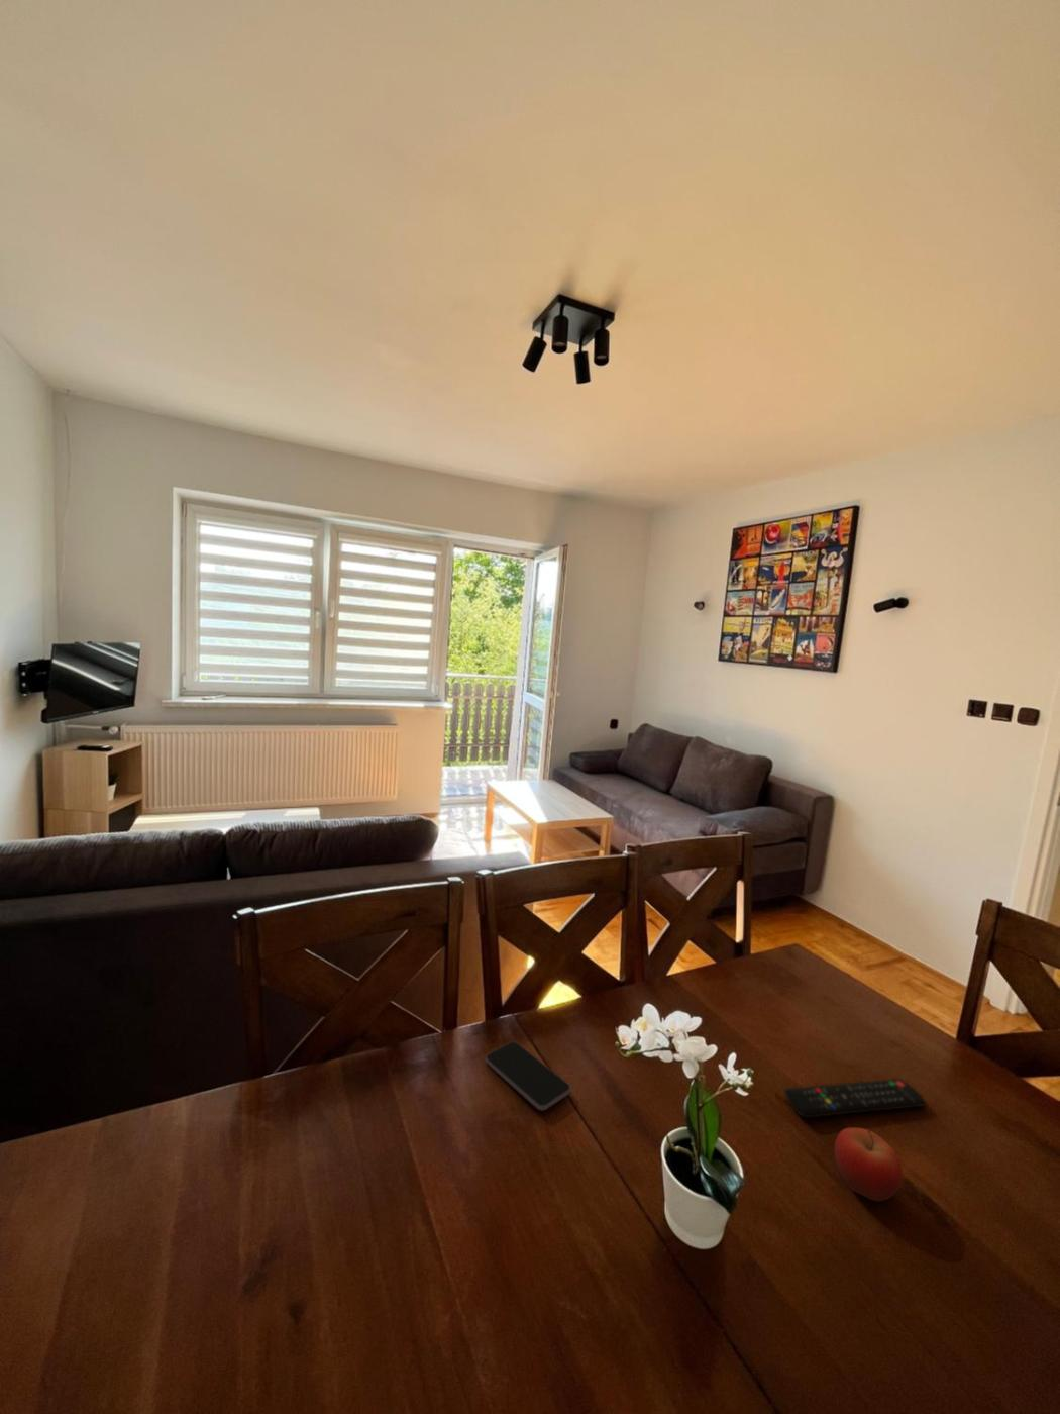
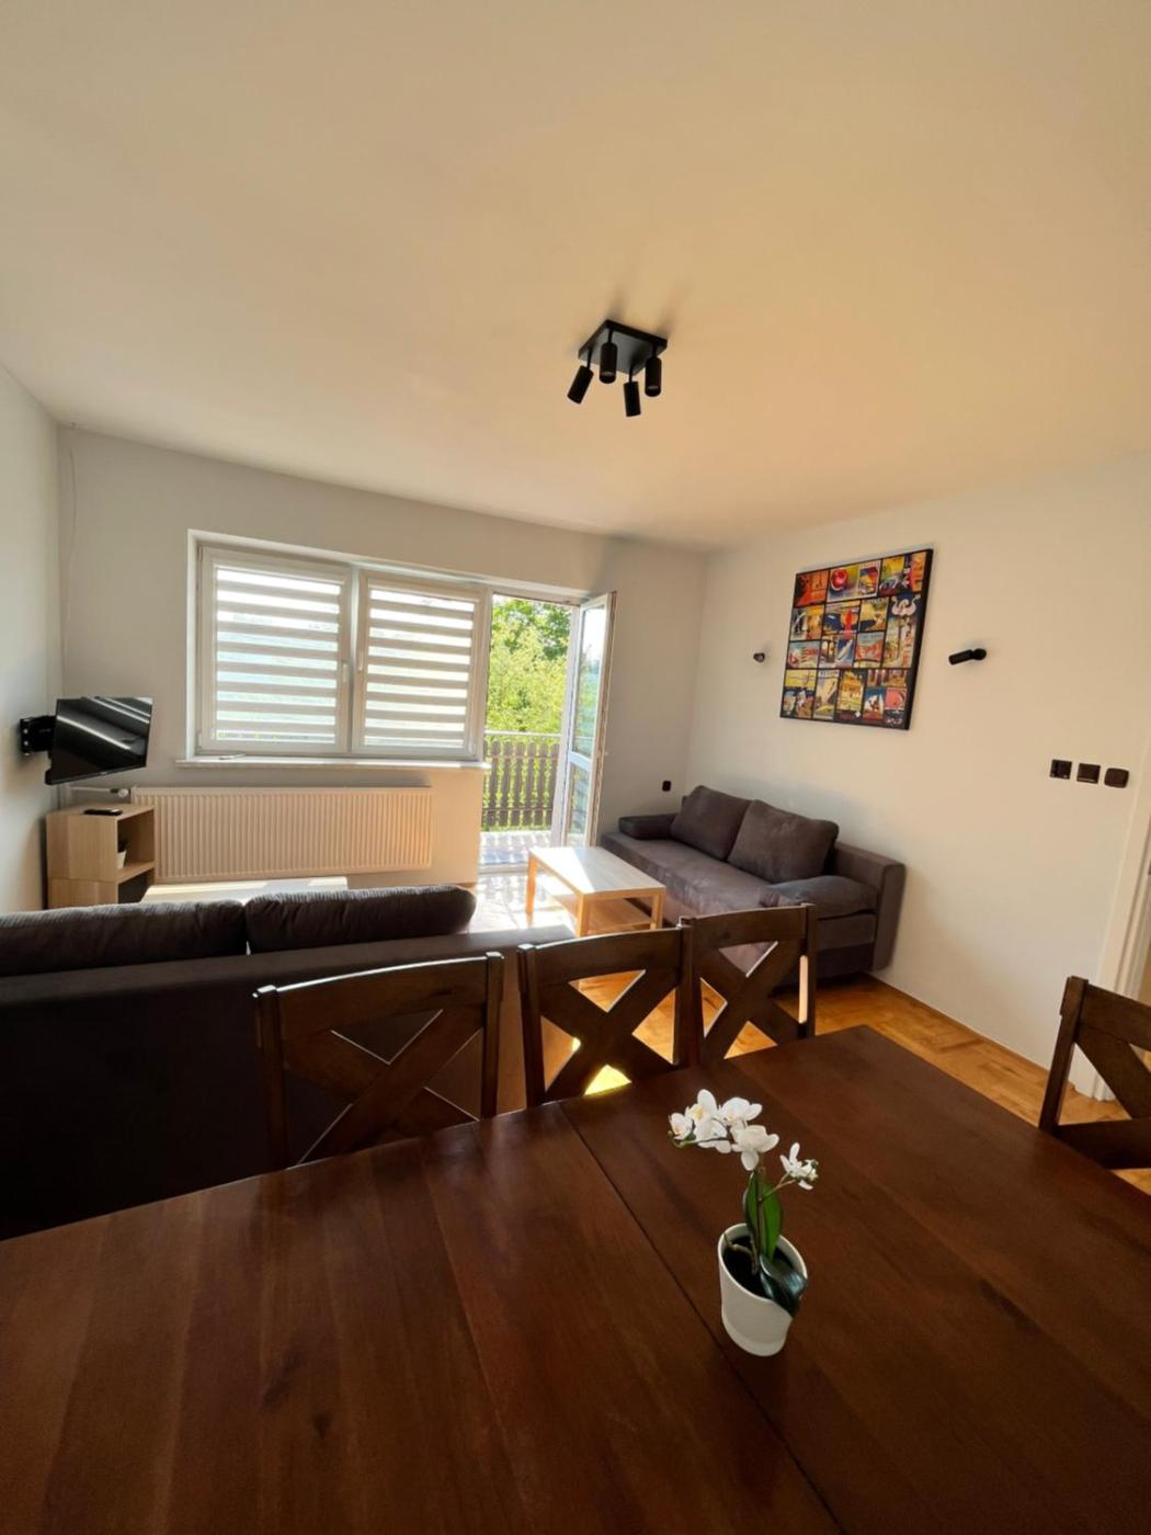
- fruit [833,1126,903,1202]
- smartphone [484,1041,571,1111]
- remote control [784,1078,926,1119]
